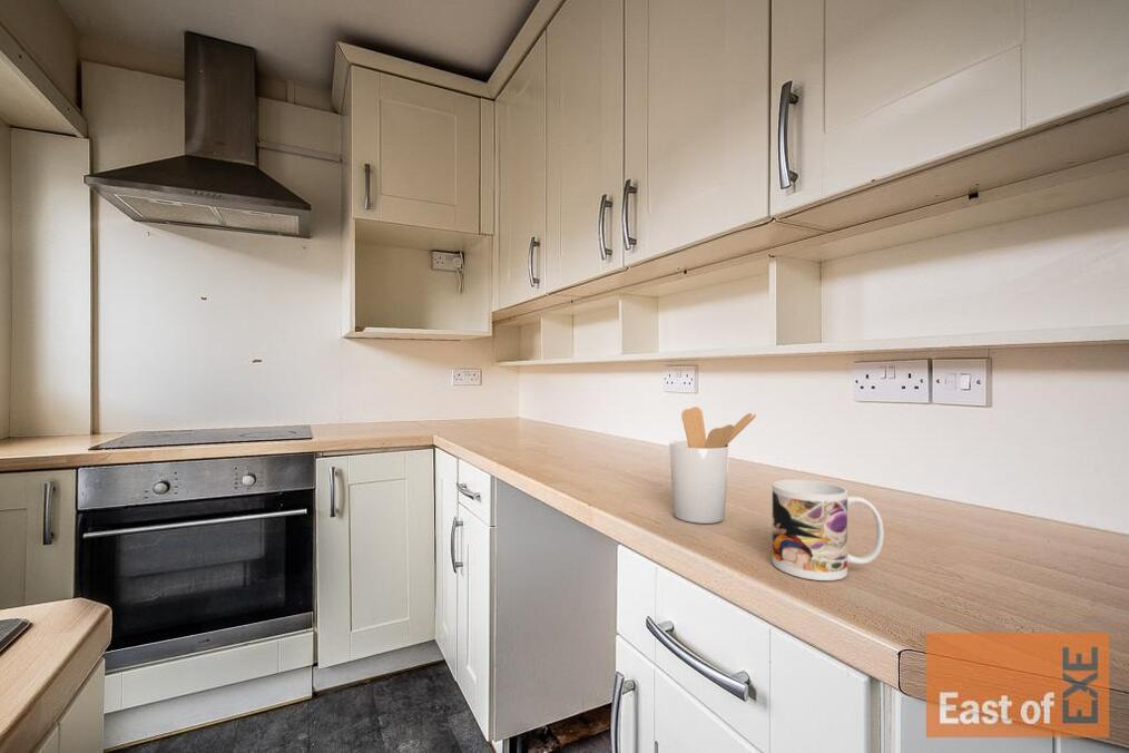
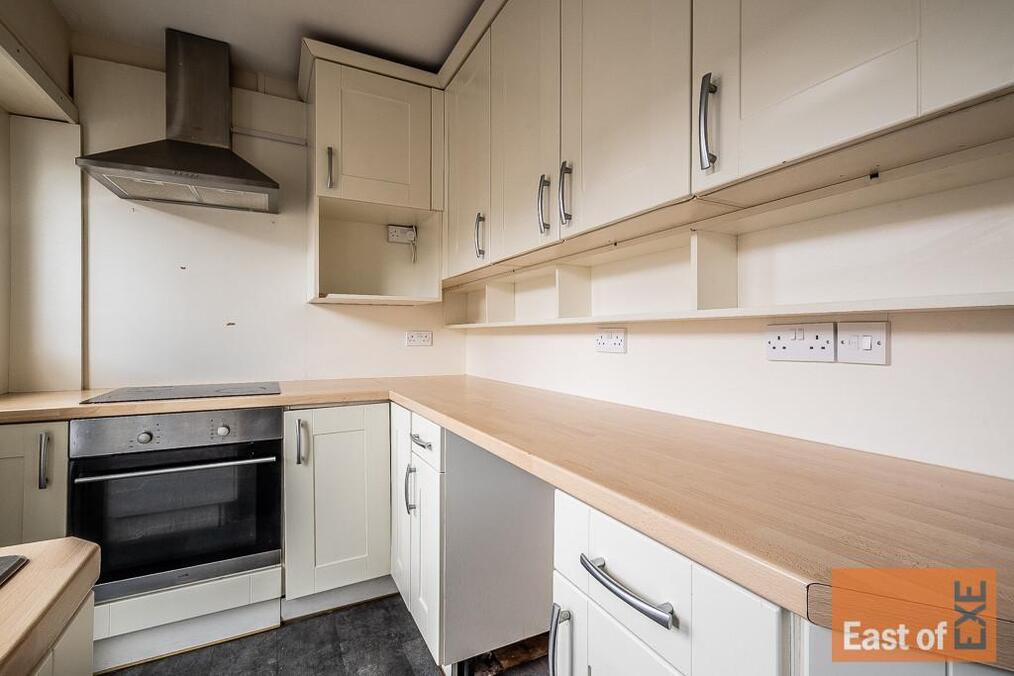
- utensil holder [668,405,757,525]
- mug [772,479,885,581]
